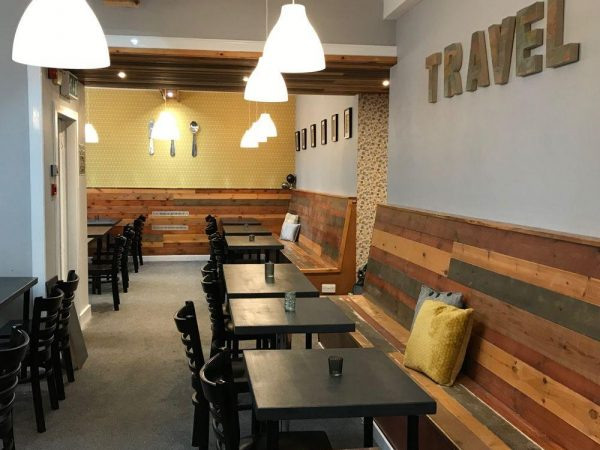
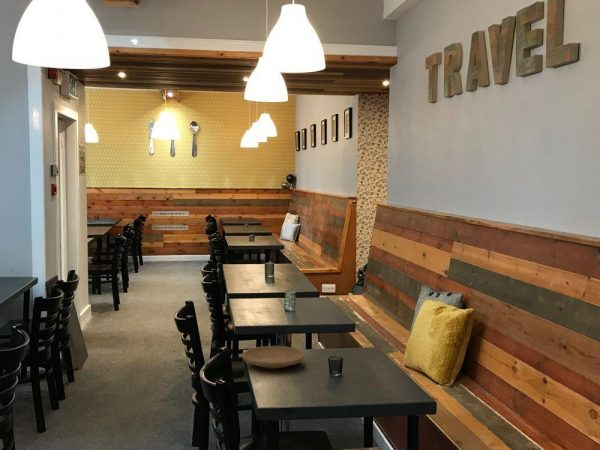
+ plate [241,345,306,370]
